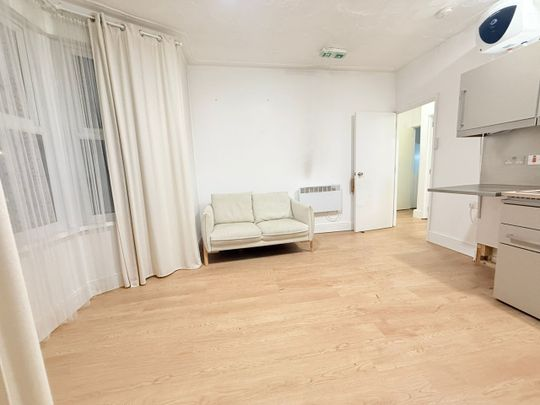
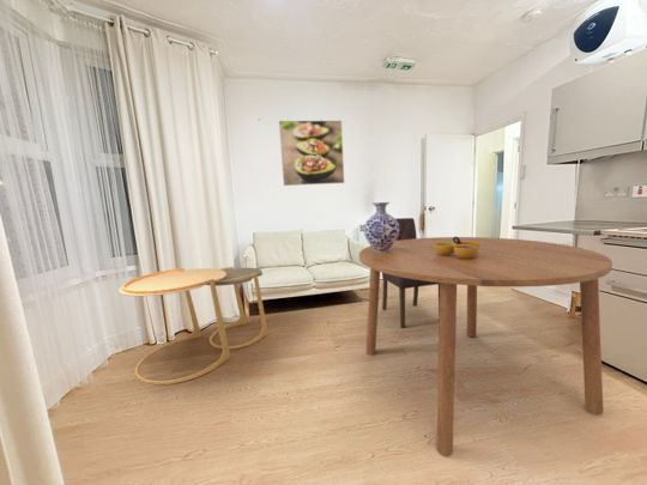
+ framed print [278,120,345,187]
+ vase [363,201,399,253]
+ dining table [358,236,613,457]
+ side table [117,266,270,386]
+ decorative bowl [434,236,479,259]
+ dining chair [381,217,440,329]
